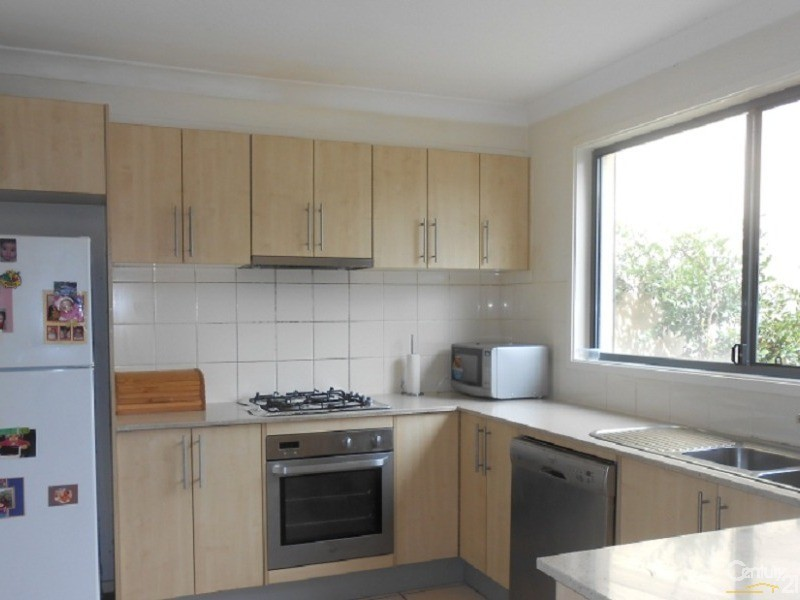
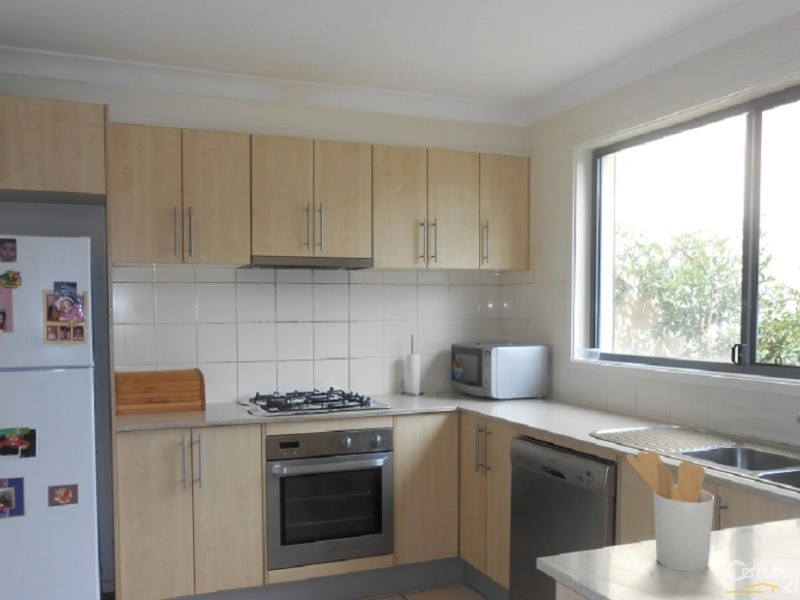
+ utensil holder [625,450,715,572]
